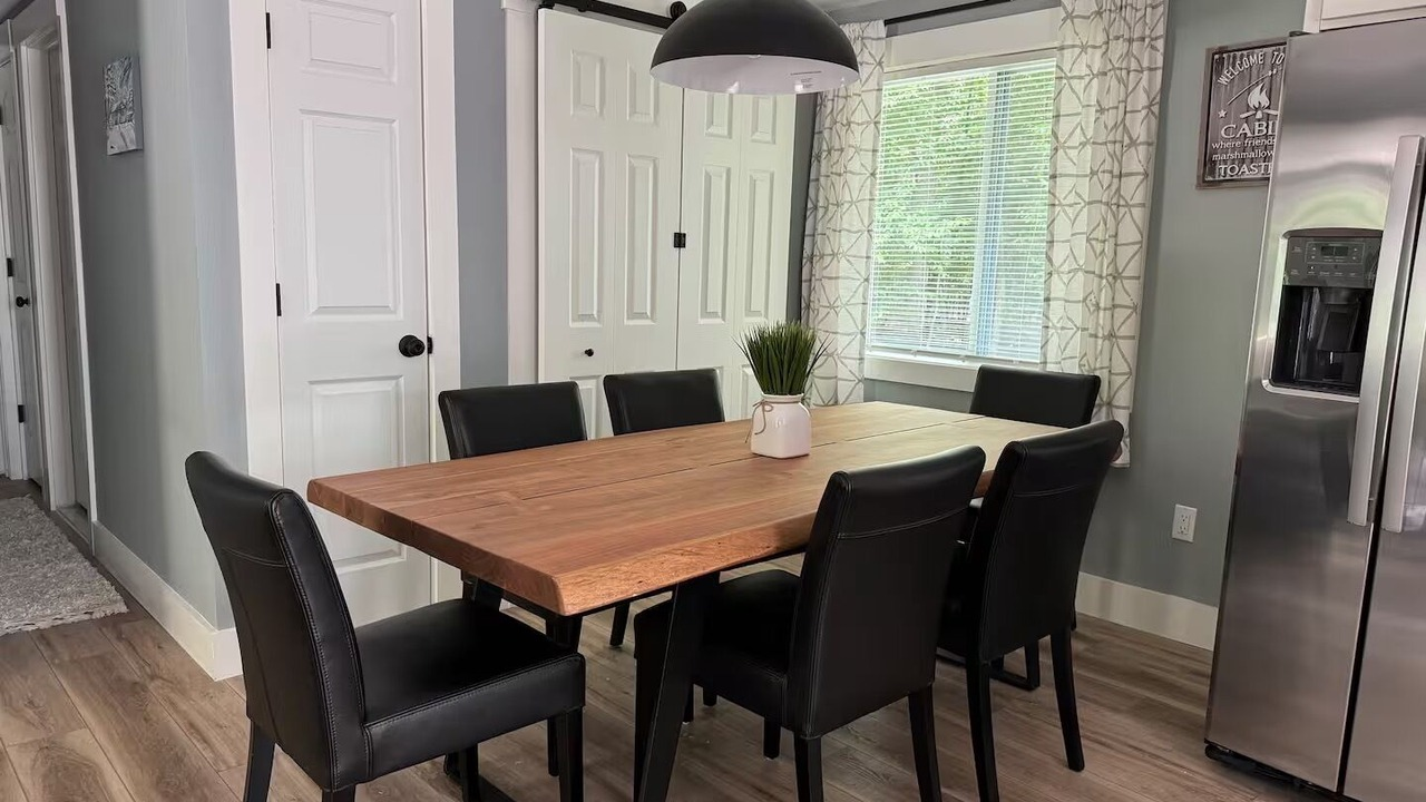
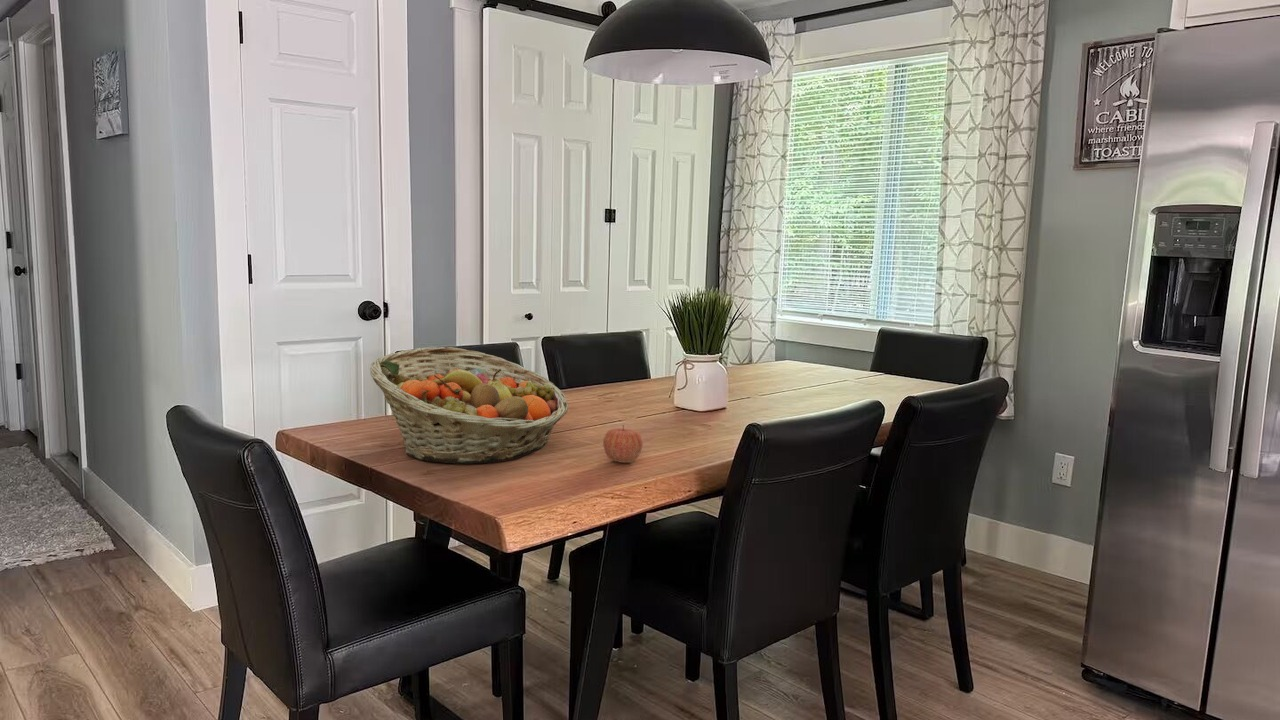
+ fruit basket [369,346,569,465]
+ apple [602,424,644,464]
